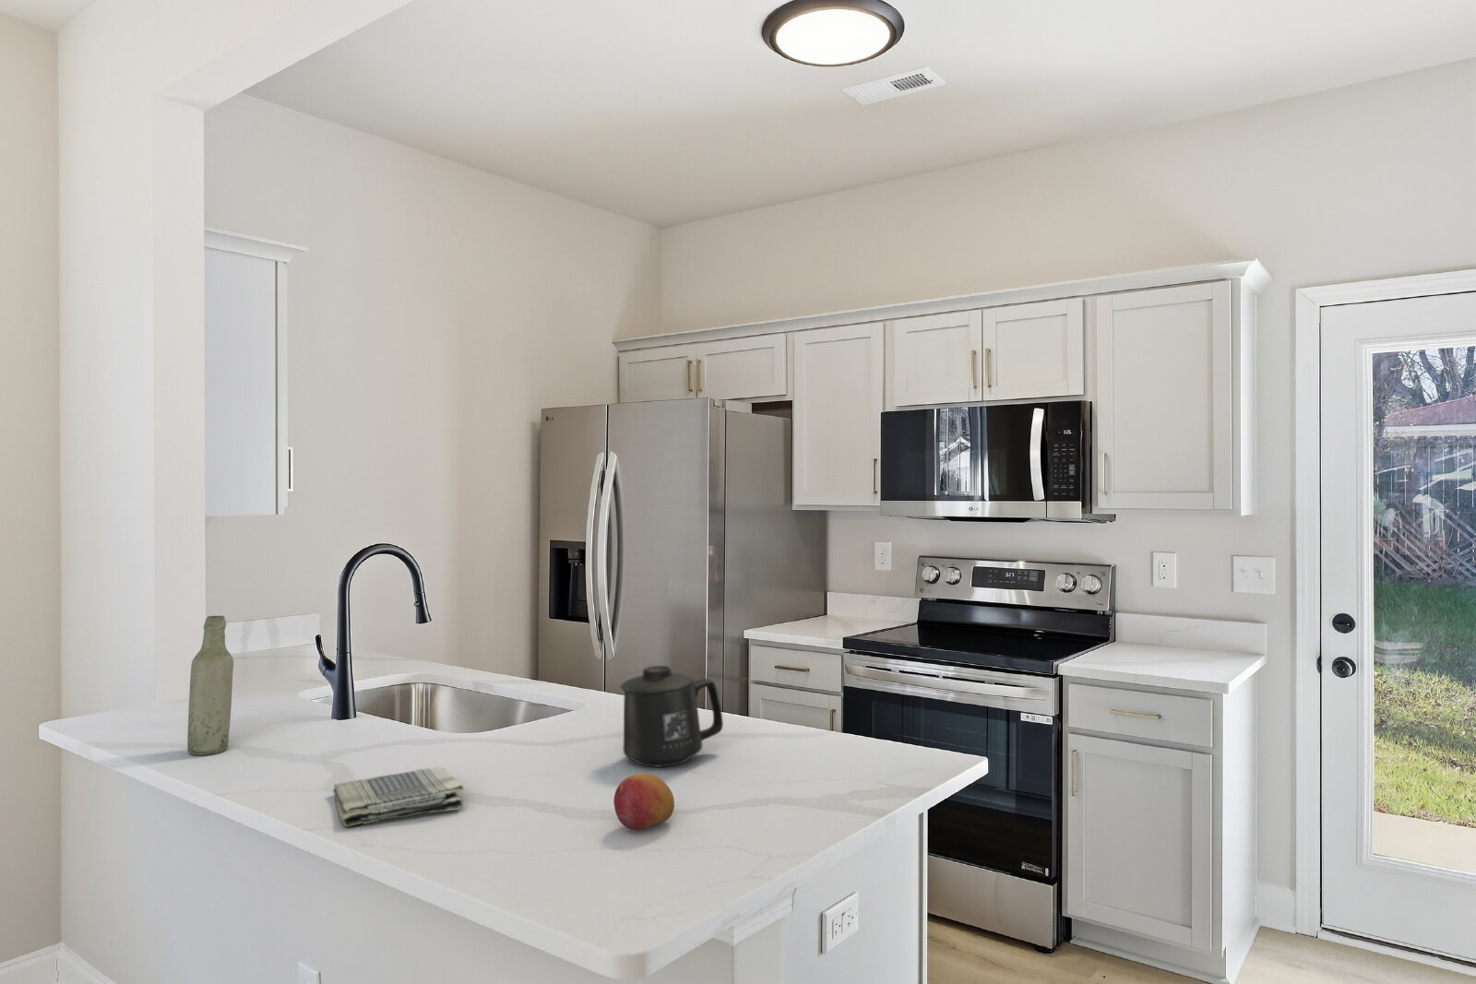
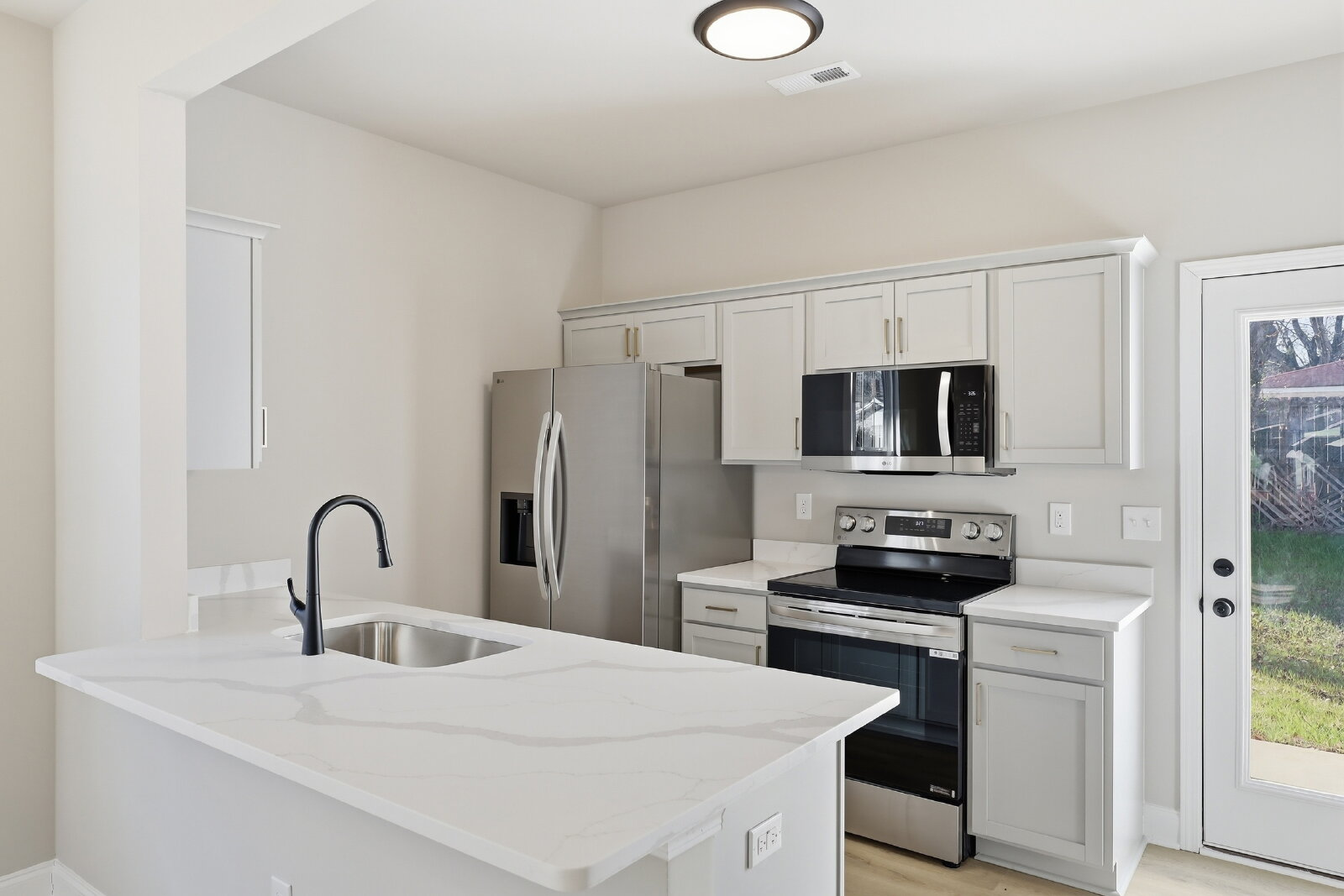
- bottle [187,615,234,757]
- mug [619,664,724,768]
- dish towel [332,767,465,827]
- fruit [613,772,675,831]
